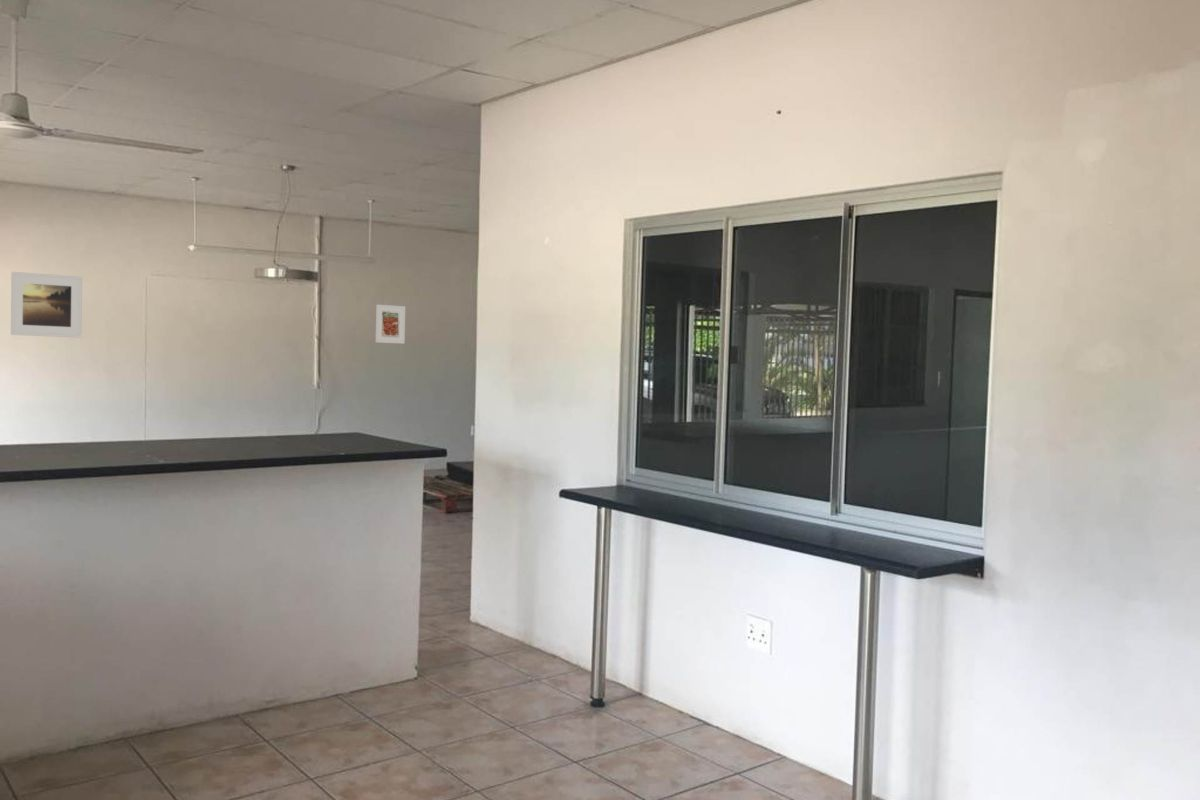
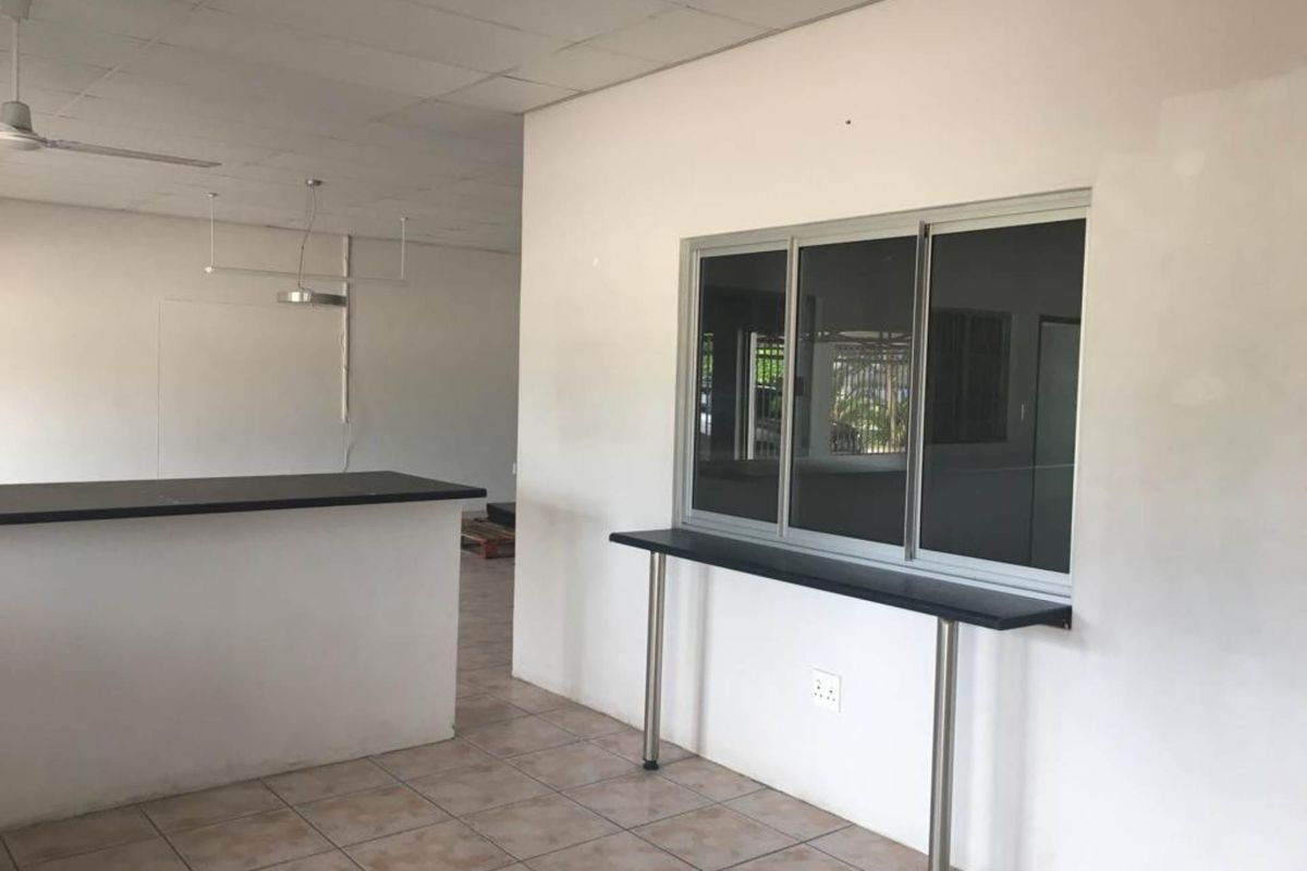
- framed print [375,304,406,345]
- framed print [10,271,83,339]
